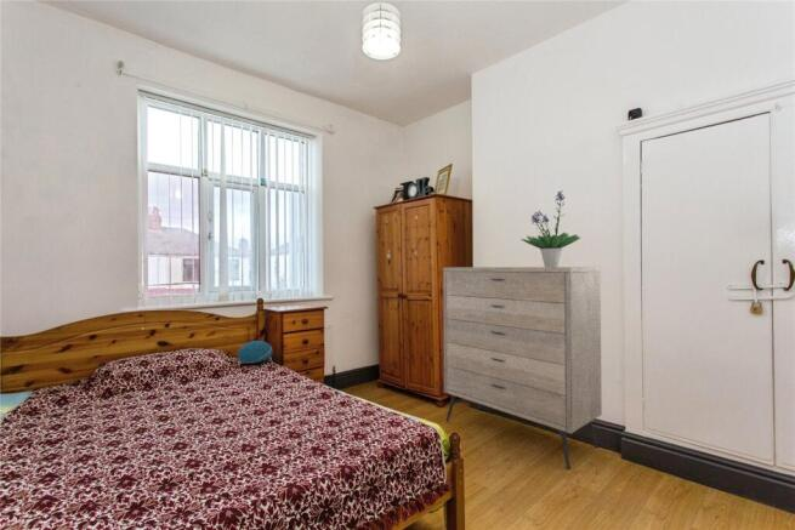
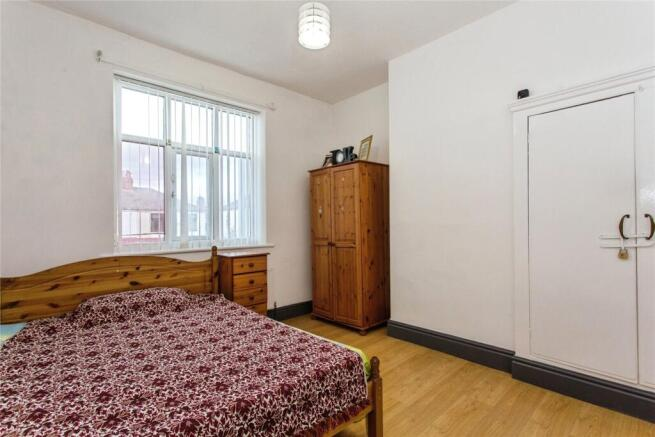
- cushion [237,340,274,365]
- potted plant [519,189,581,267]
- dresser [442,266,603,471]
